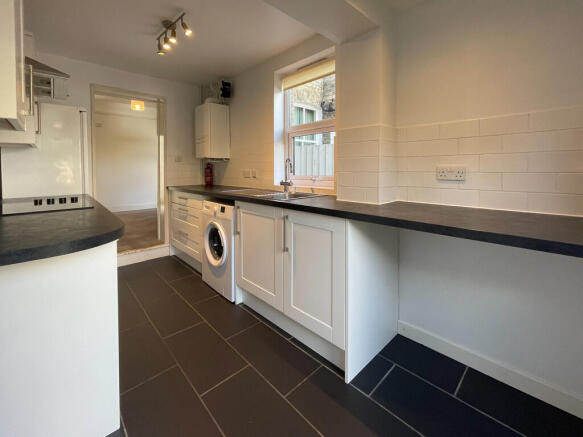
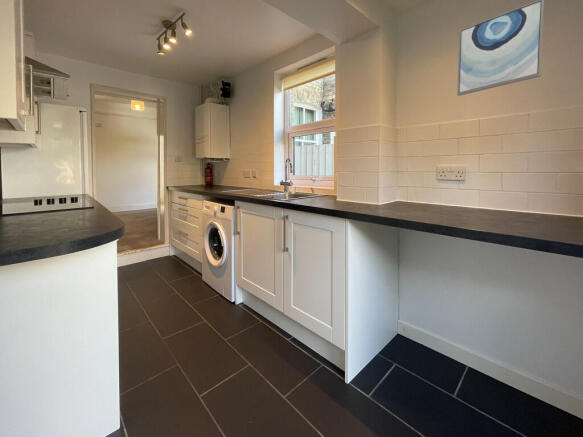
+ wall art [456,0,545,97]
